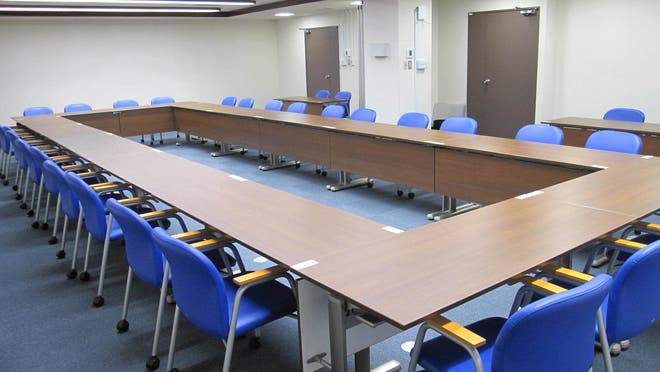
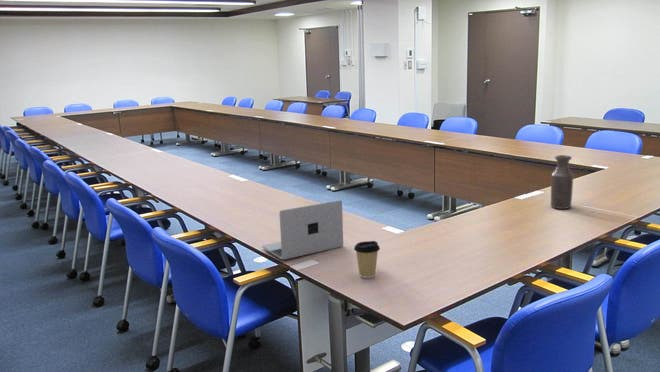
+ coffee cup [353,240,381,279]
+ laptop [261,199,344,260]
+ bottle [549,154,574,210]
